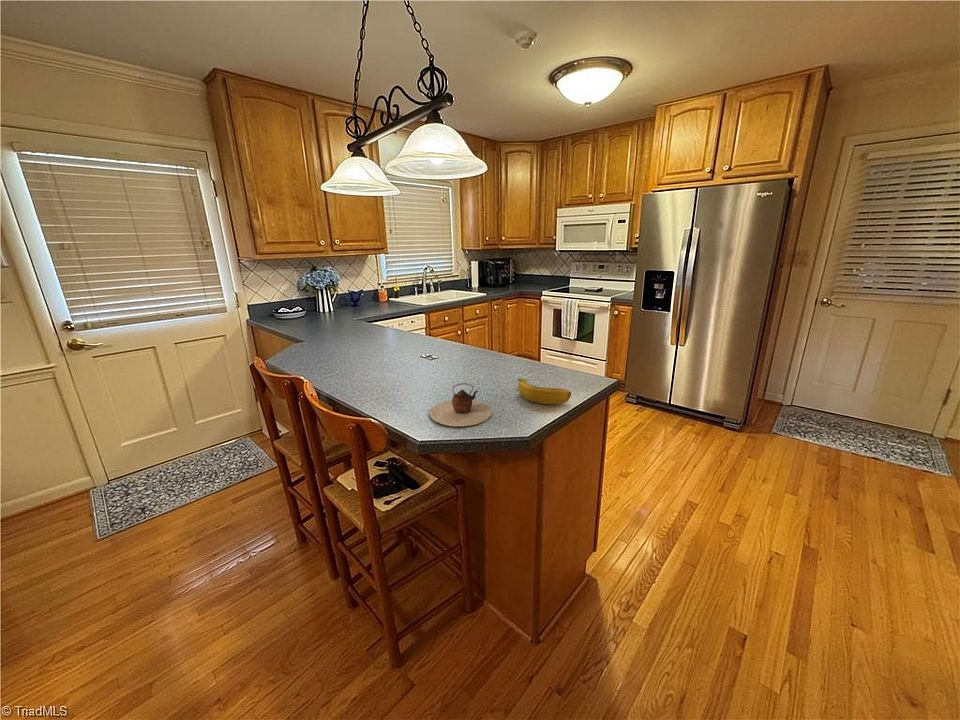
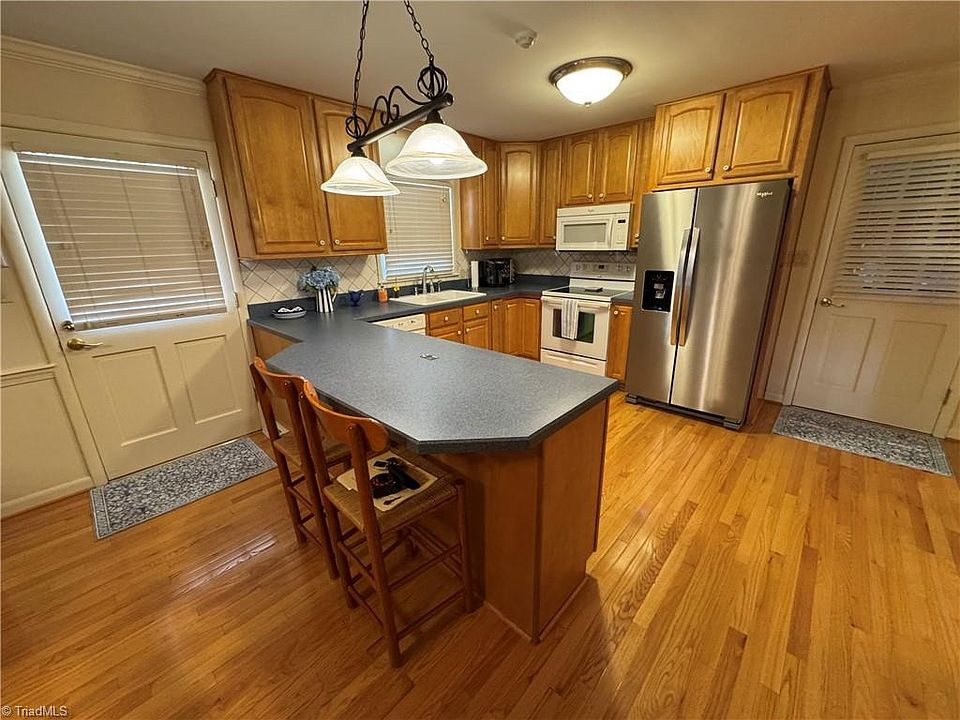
- banana [517,377,572,405]
- teapot [428,382,493,427]
